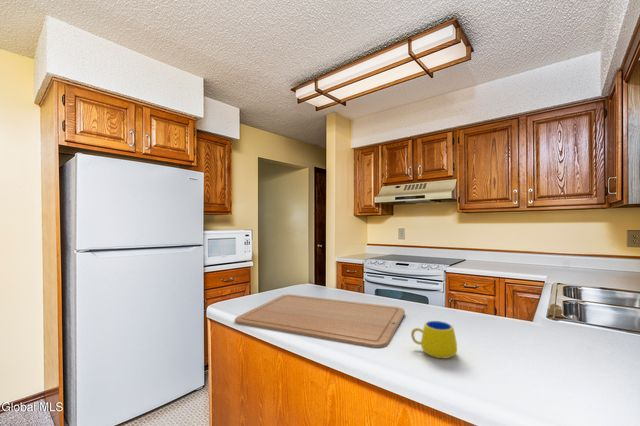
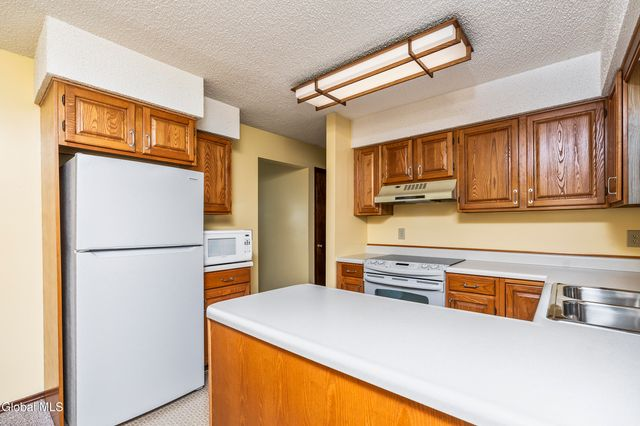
- mug [410,320,458,359]
- chopping board [234,293,406,349]
